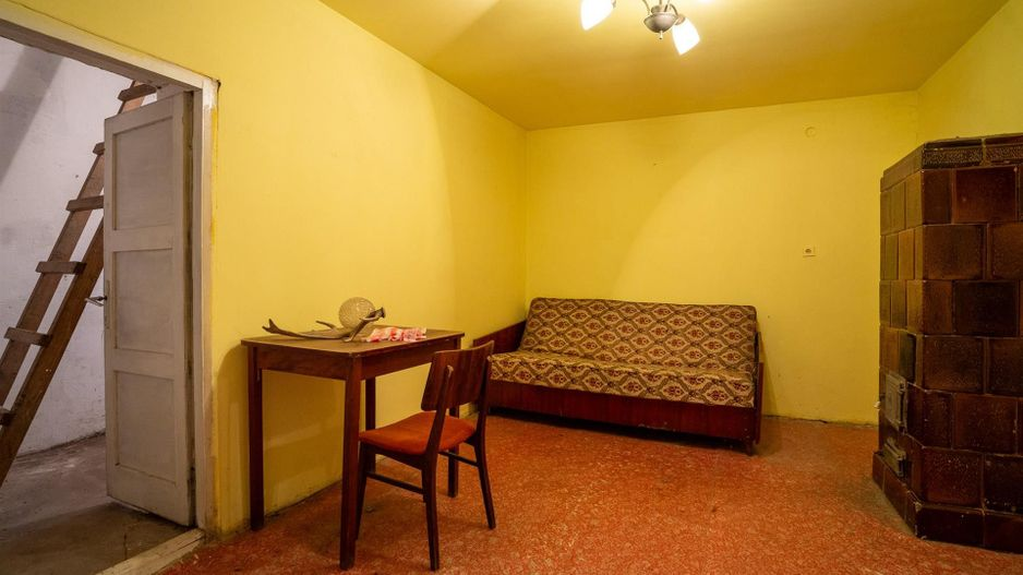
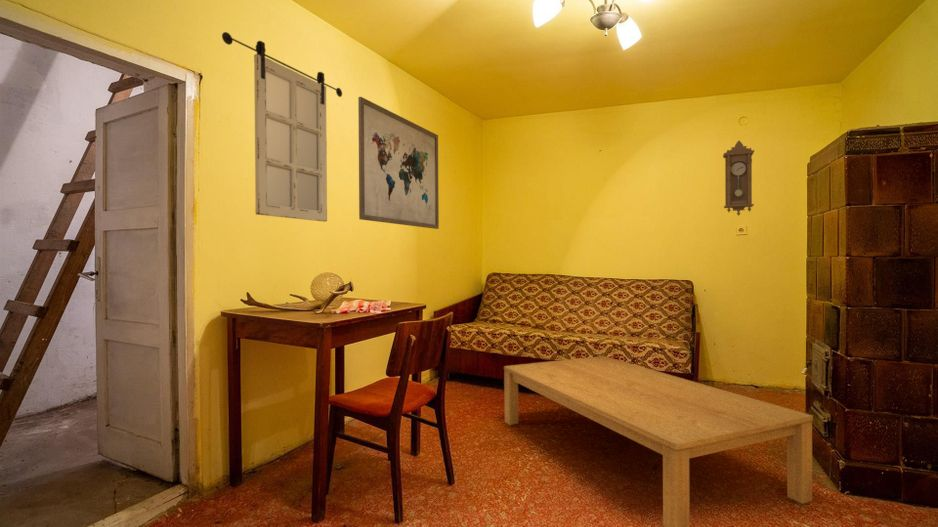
+ wall art [357,96,440,230]
+ pendulum clock [722,140,755,217]
+ coffee table [503,355,814,527]
+ home mirror [221,31,343,223]
